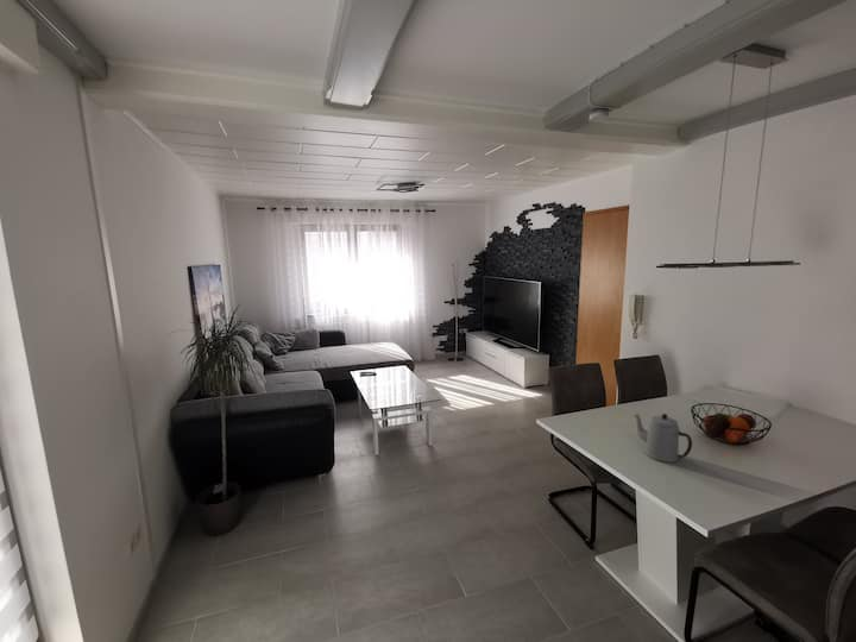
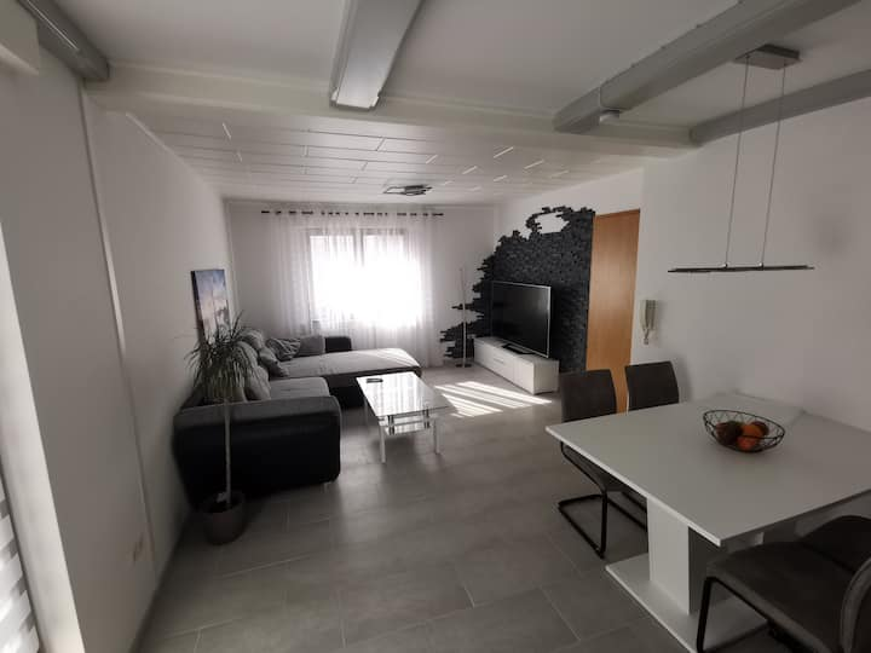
- teapot [634,413,693,464]
